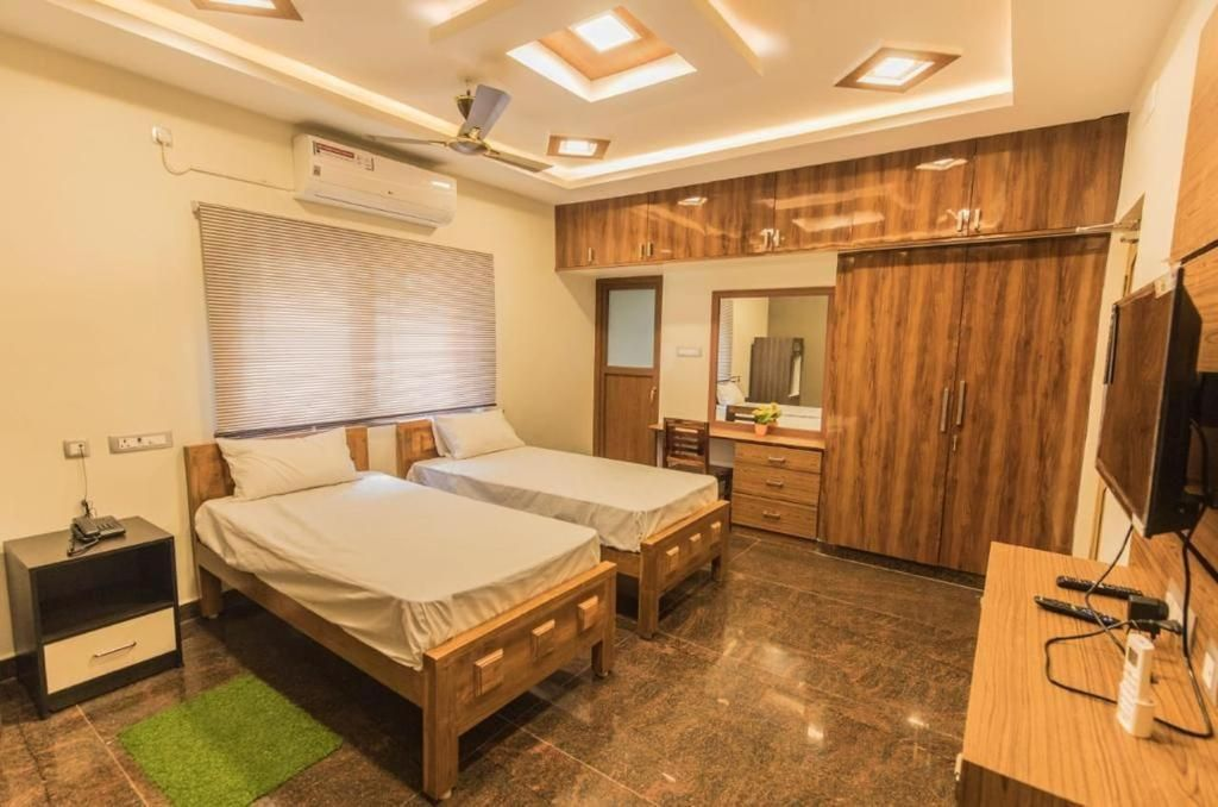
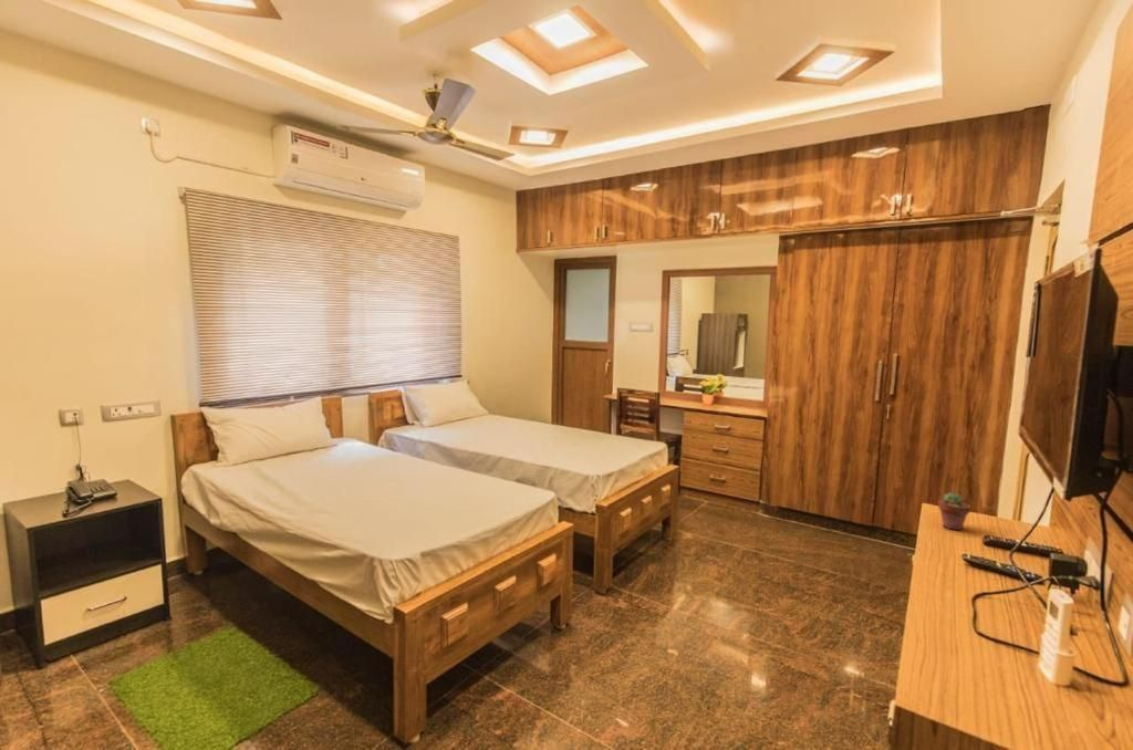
+ potted succulent [937,491,971,531]
